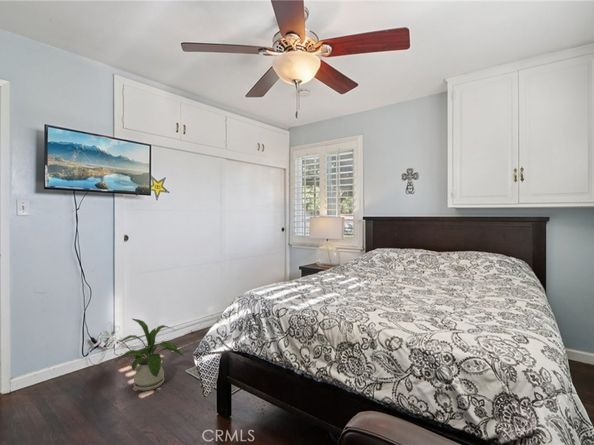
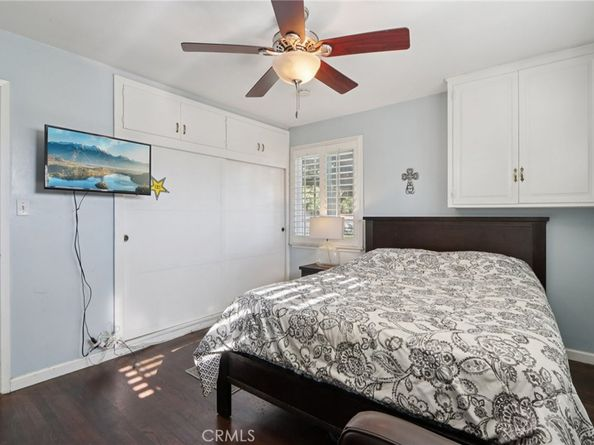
- house plant [116,317,185,392]
